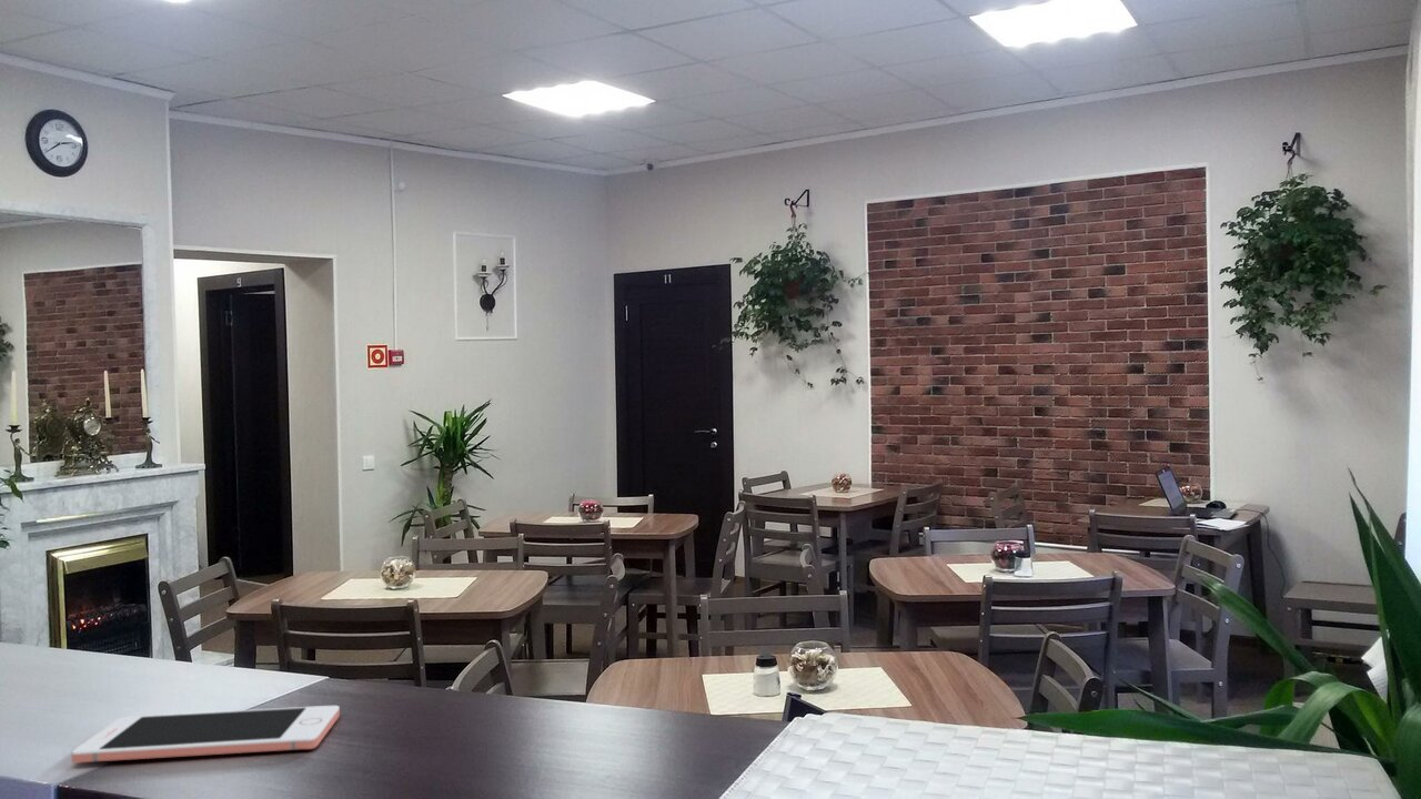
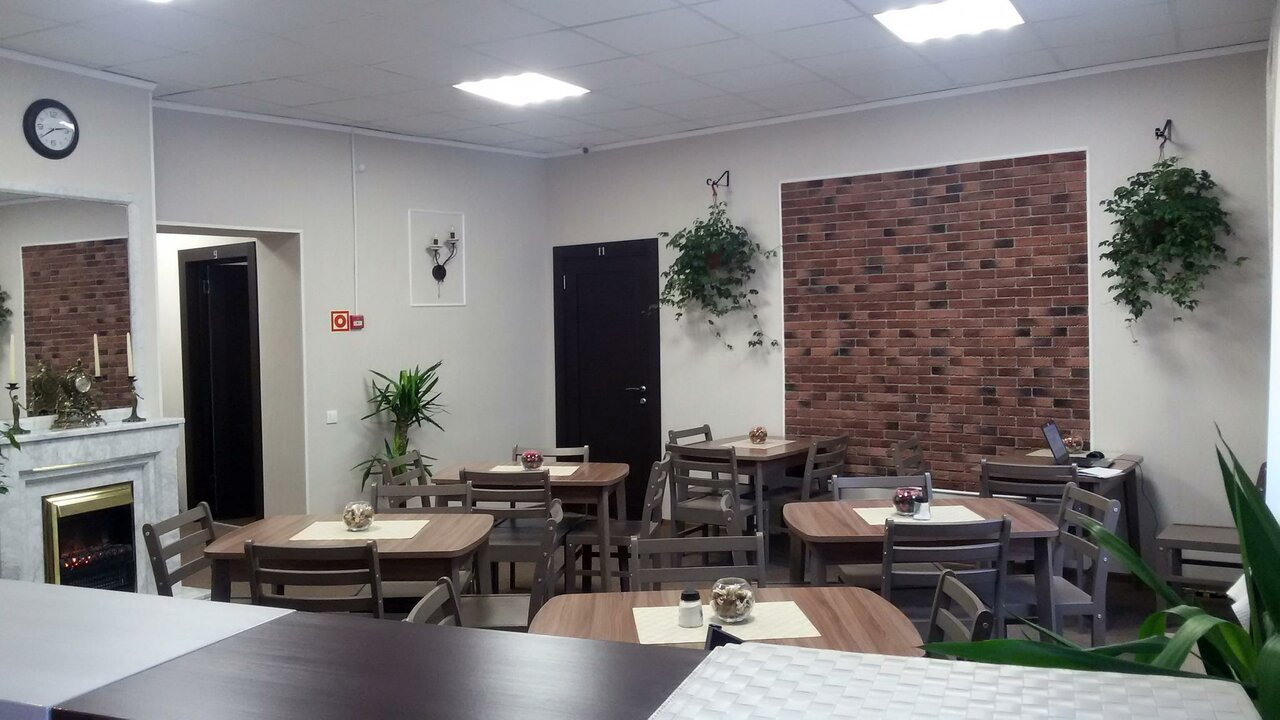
- cell phone [71,705,341,765]
